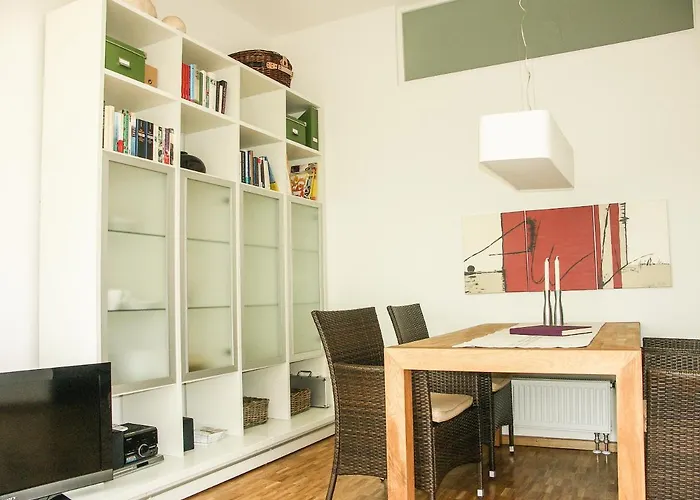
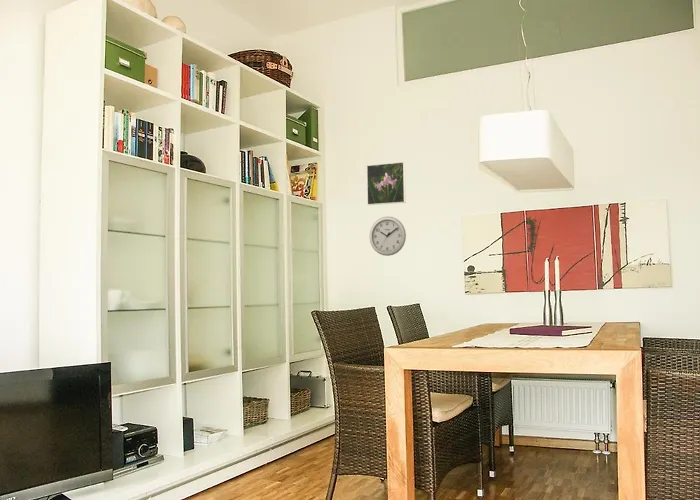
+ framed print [366,161,407,206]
+ wall clock [368,215,407,257]
